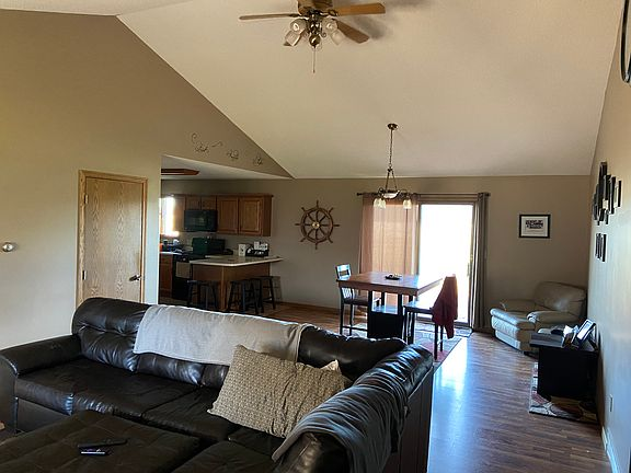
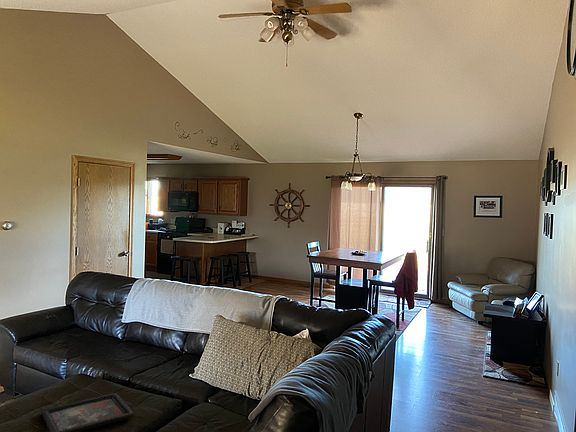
+ decorative tray [40,392,135,432]
